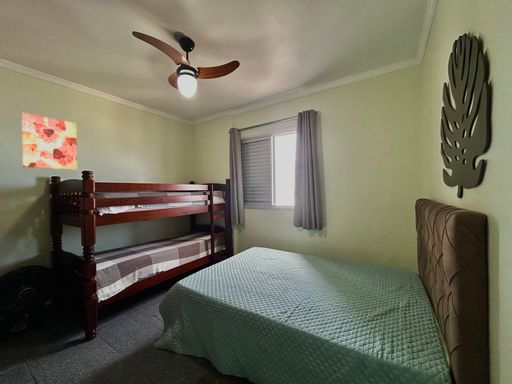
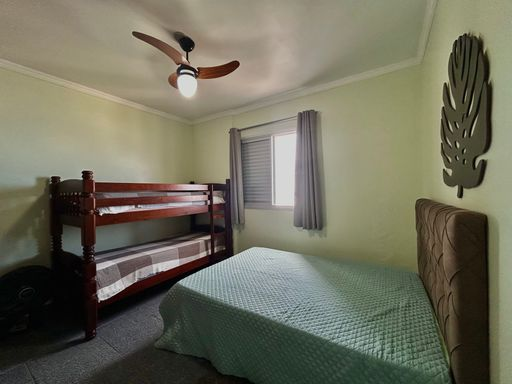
- wall art [20,111,78,171]
